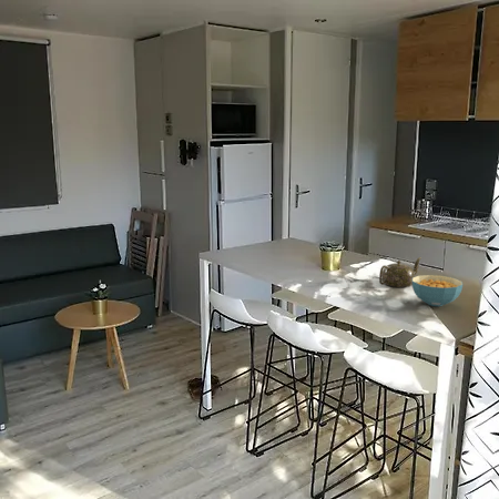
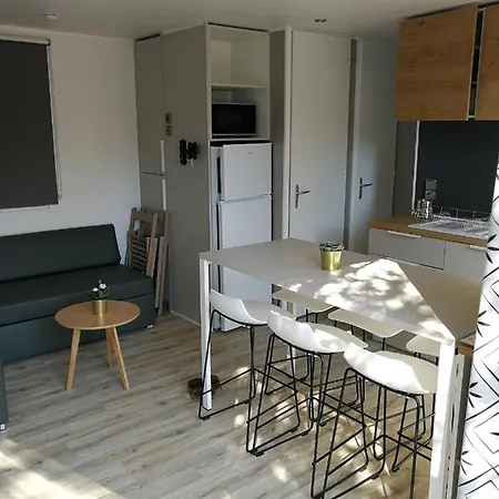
- cereal bowl [411,274,464,307]
- teapot [378,256,422,288]
